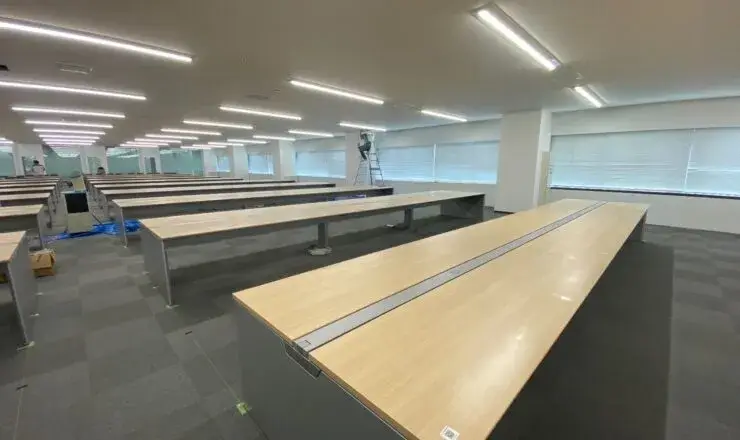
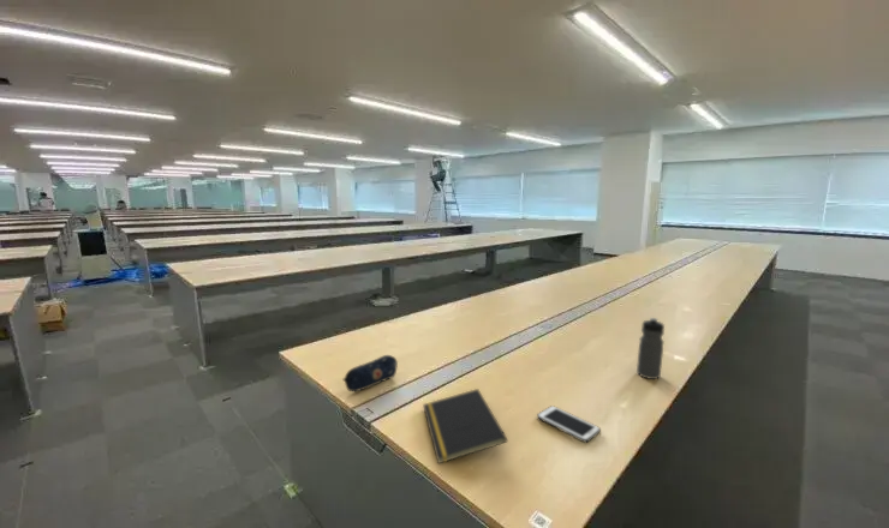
+ water bottle [636,317,666,380]
+ cell phone [536,404,602,444]
+ pencil case [342,354,399,392]
+ notepad [422,388,508,464]
